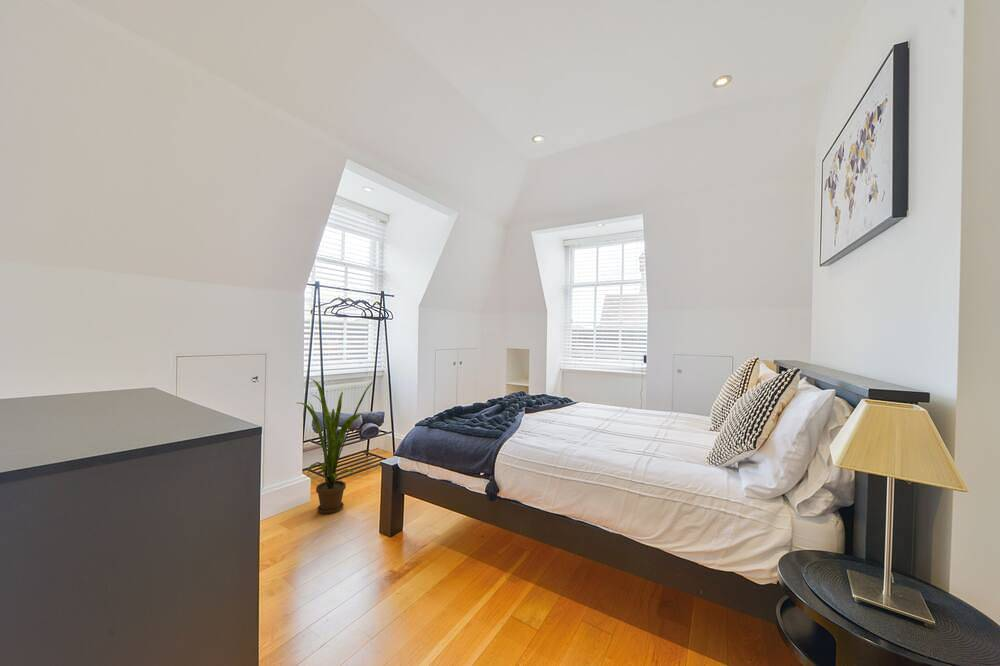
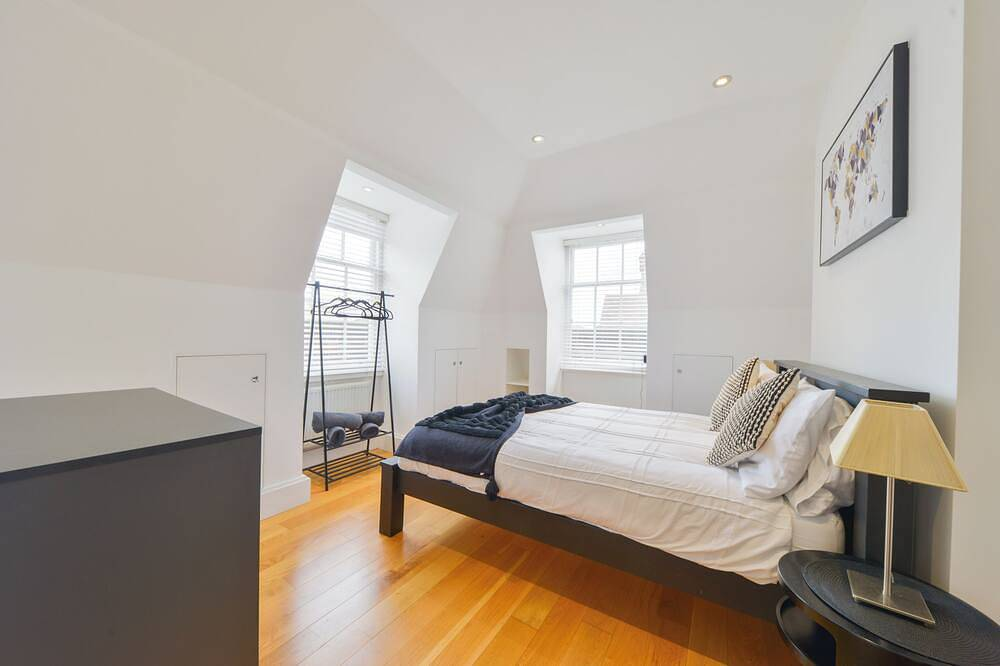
- house plant [297,377,374,515]
